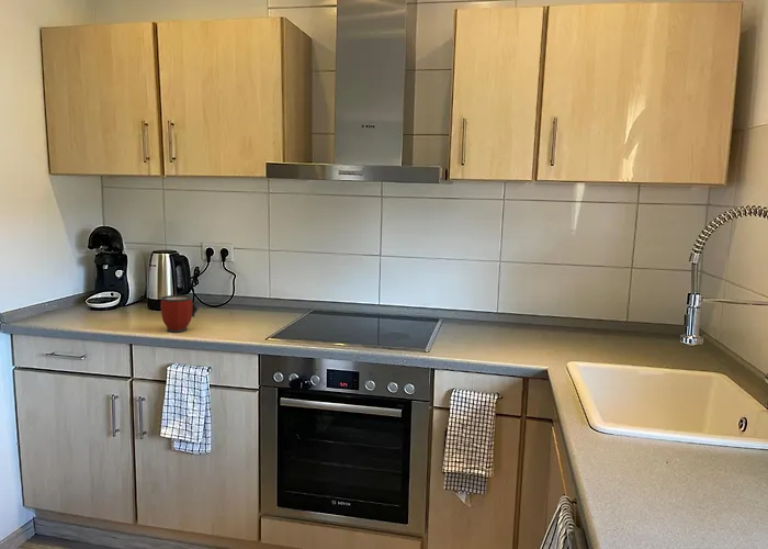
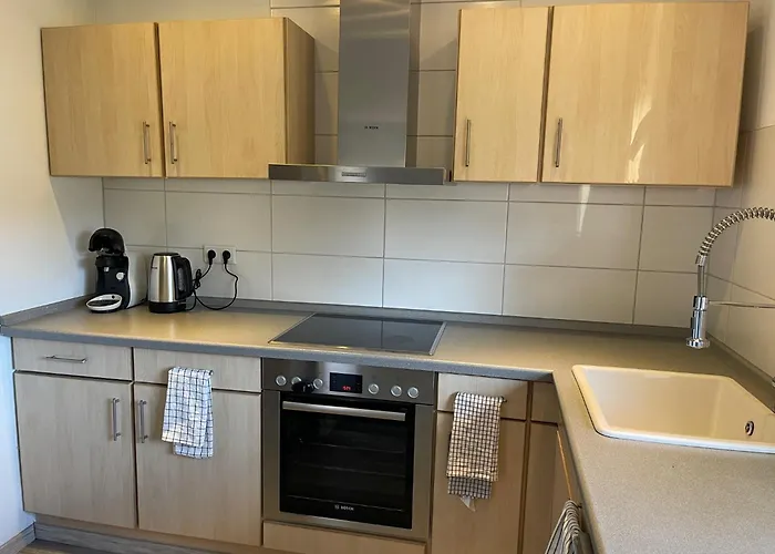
- mug [160,294,199,333]
